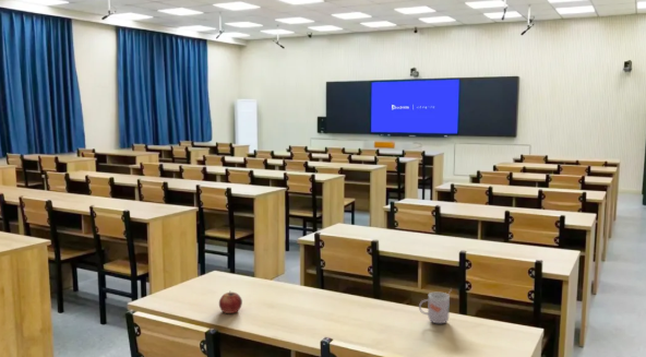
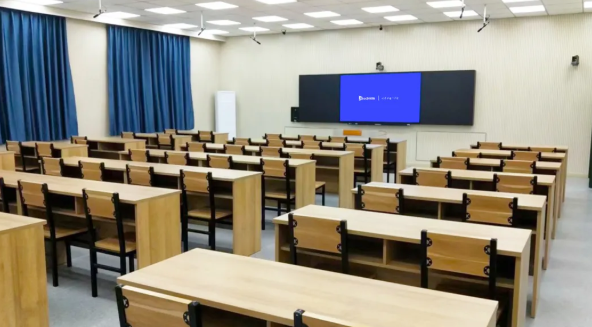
- apple [218,291,243,314]
- mug [418,287,453,324]
